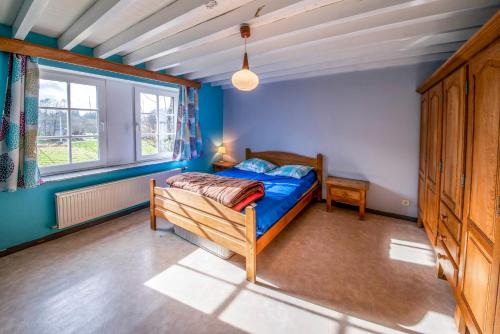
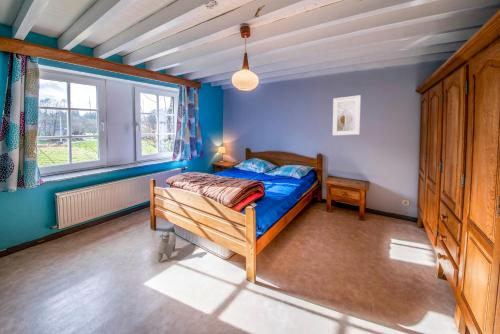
+ plush toy [157,229,177,263]
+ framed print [332,94,362,137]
